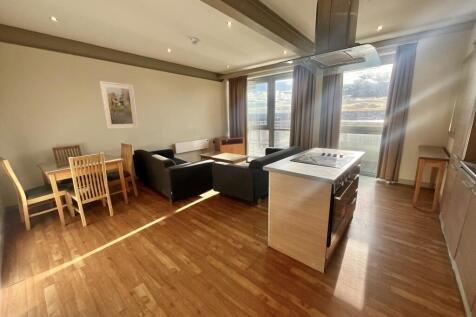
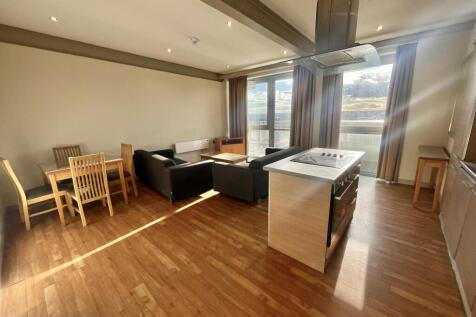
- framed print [99,80,139,130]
